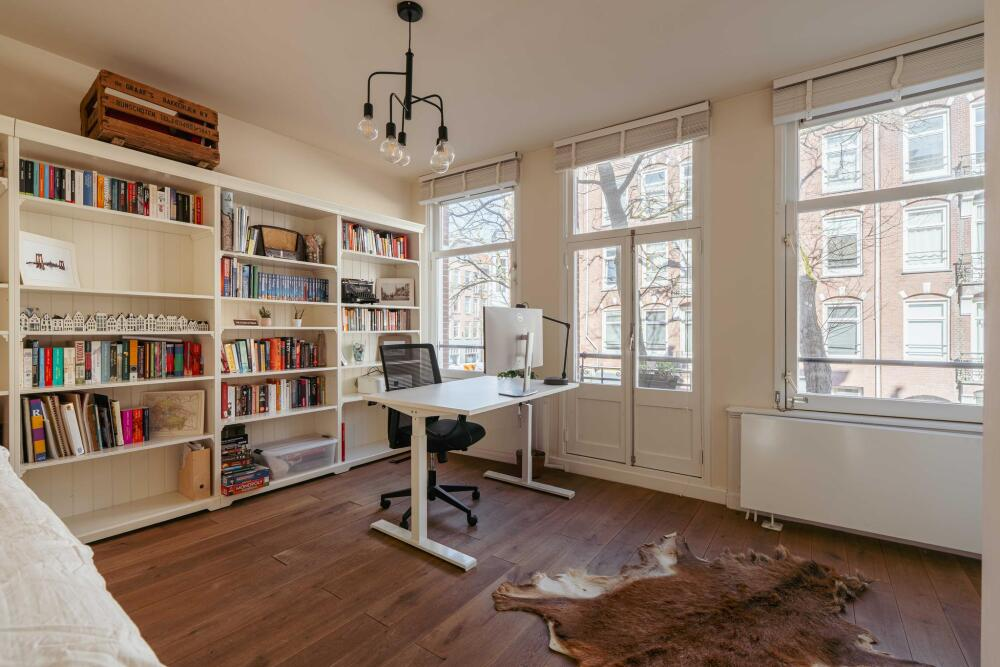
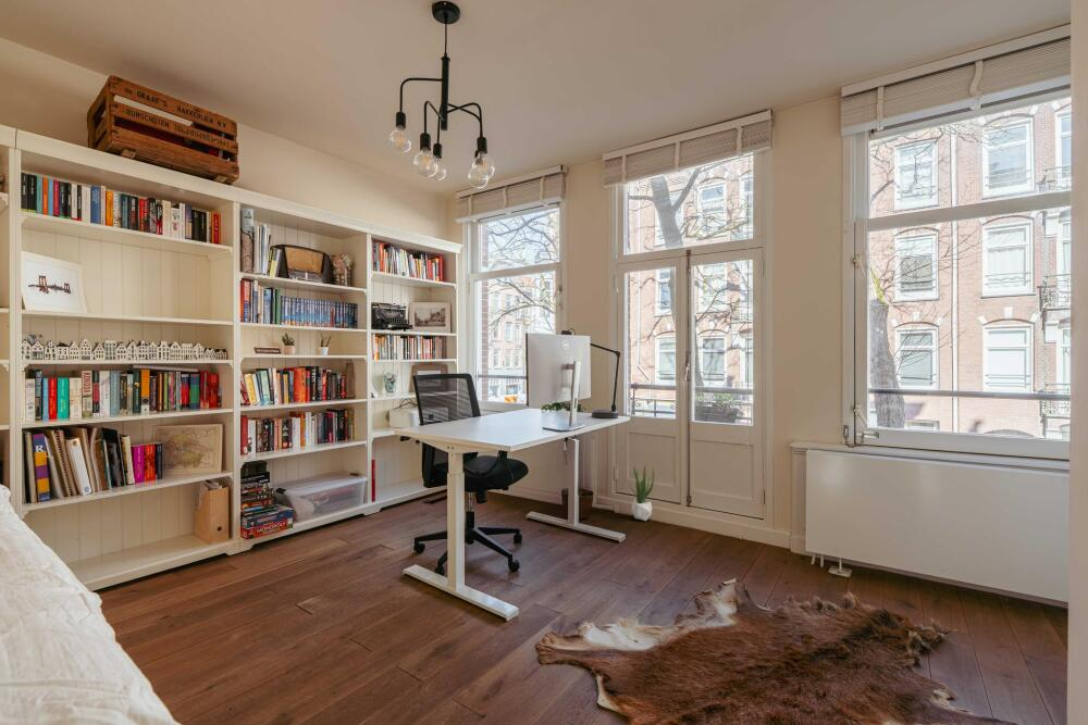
+ potted plant [628,465,655,522]
